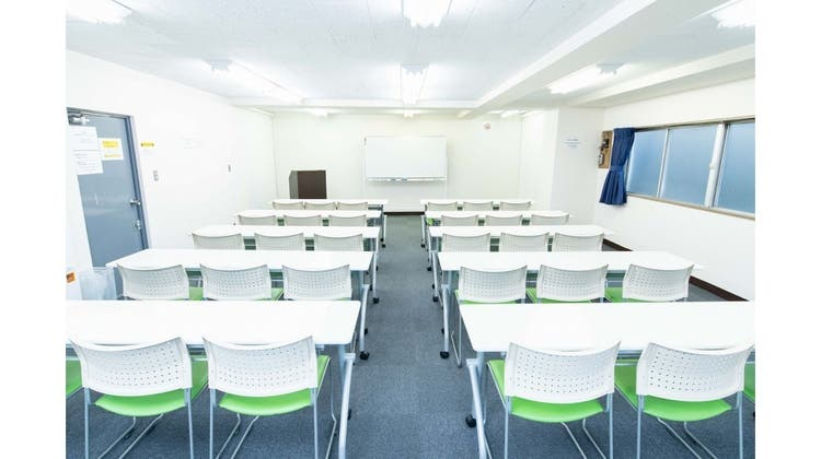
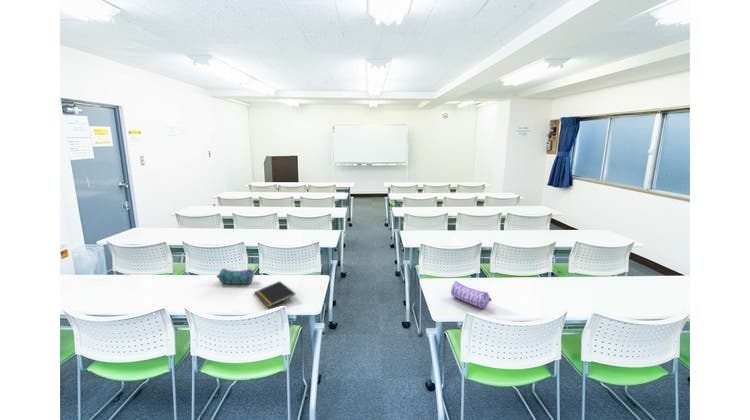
+ pencil case [216,267,255,285]
+ notepad [253,280,297,308]
+ pencil case [450,280,493,309]
